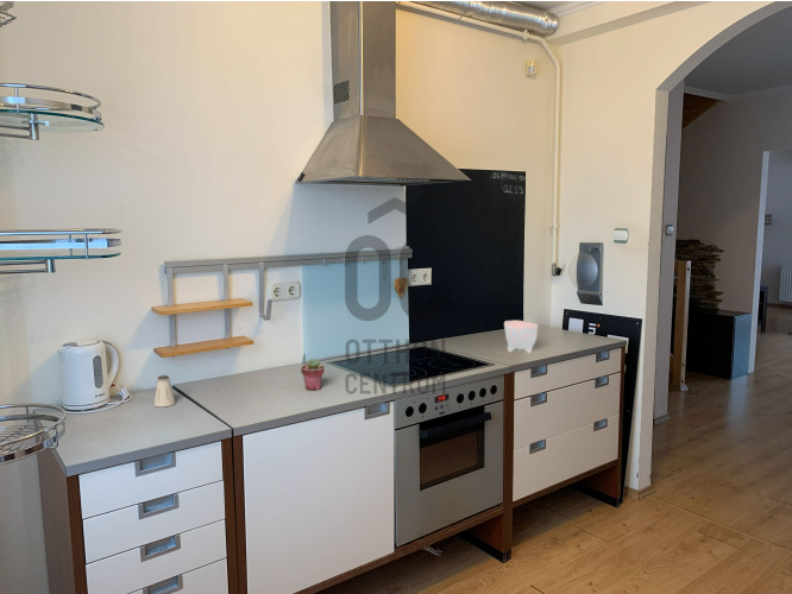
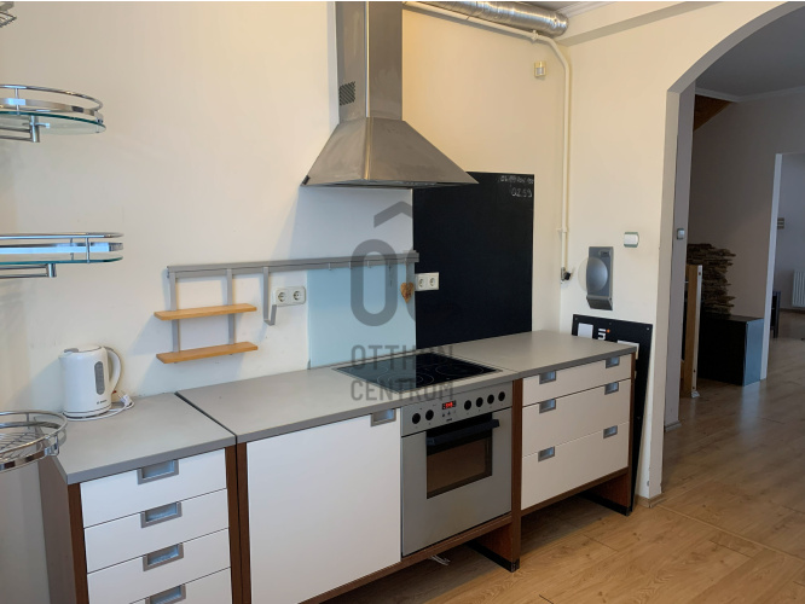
- bowl [503,320,539,354]
- saltshaker [152,374,176,407]
- potted succulent [300,356,326,391]
